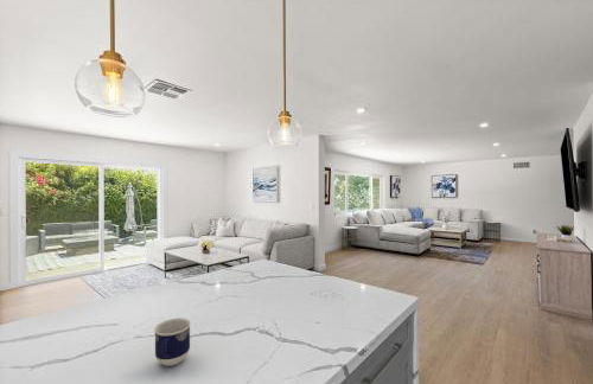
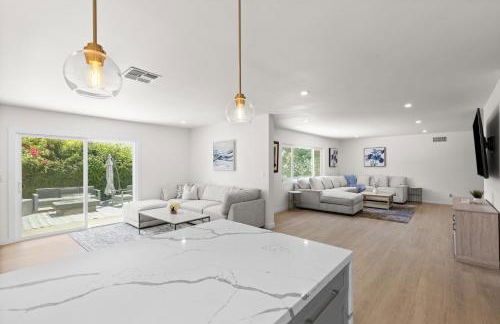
- cup [153,318,192,367]
